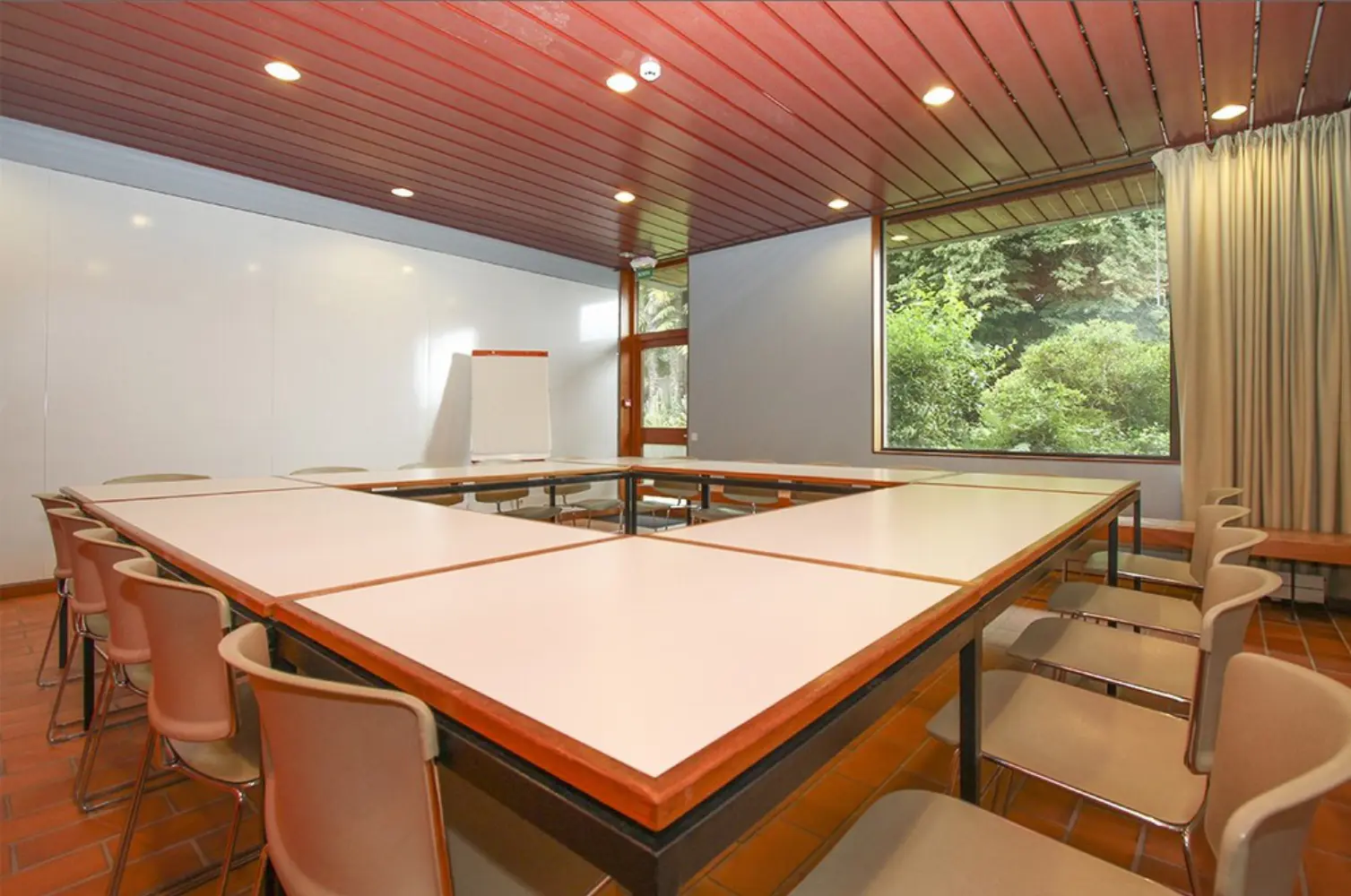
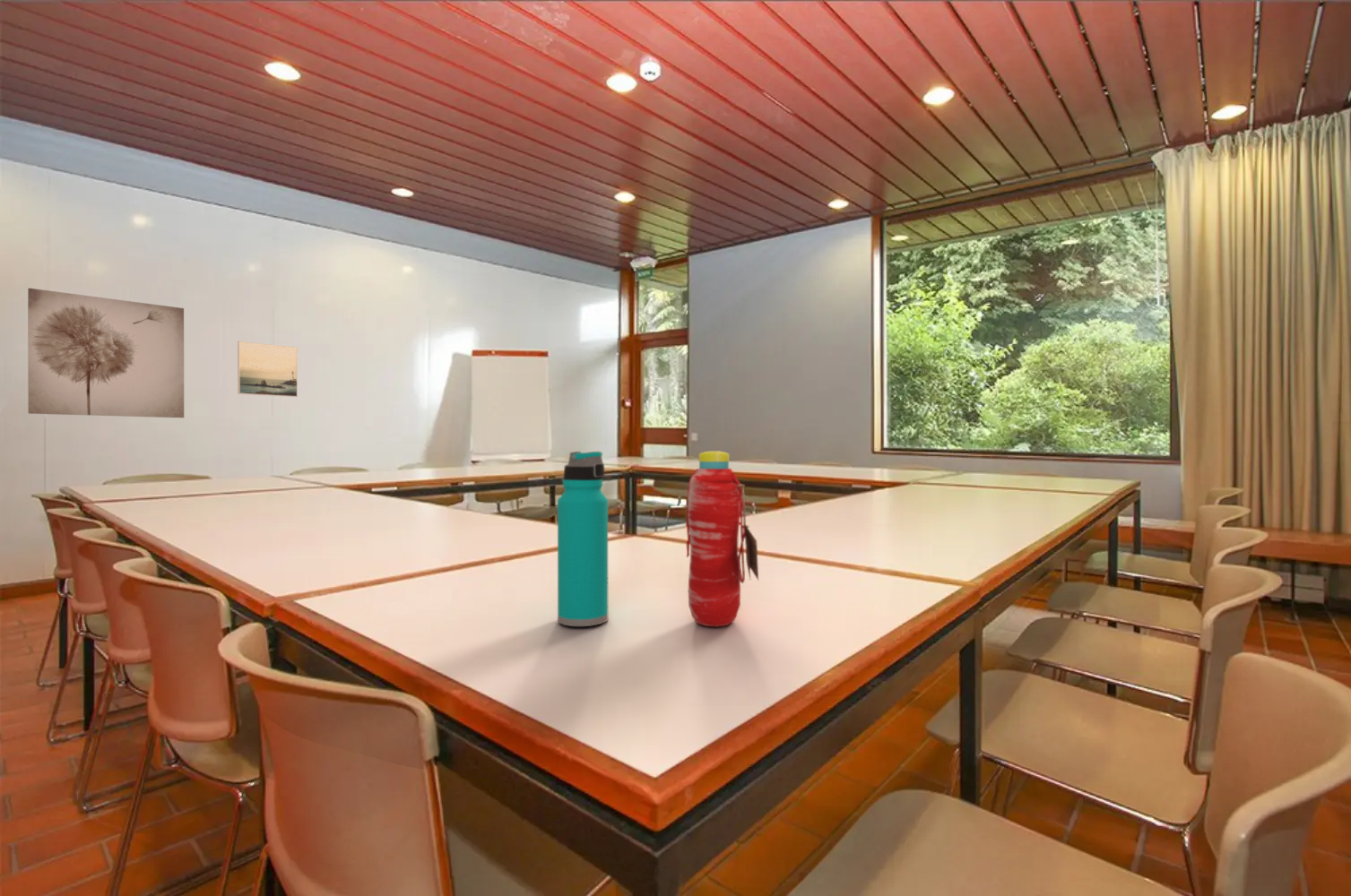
+ water bottle [685,451,759,628]
+ wall art [27,288,185,418]
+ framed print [237,340,299,398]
+ water bottle [557,451,610,627]
